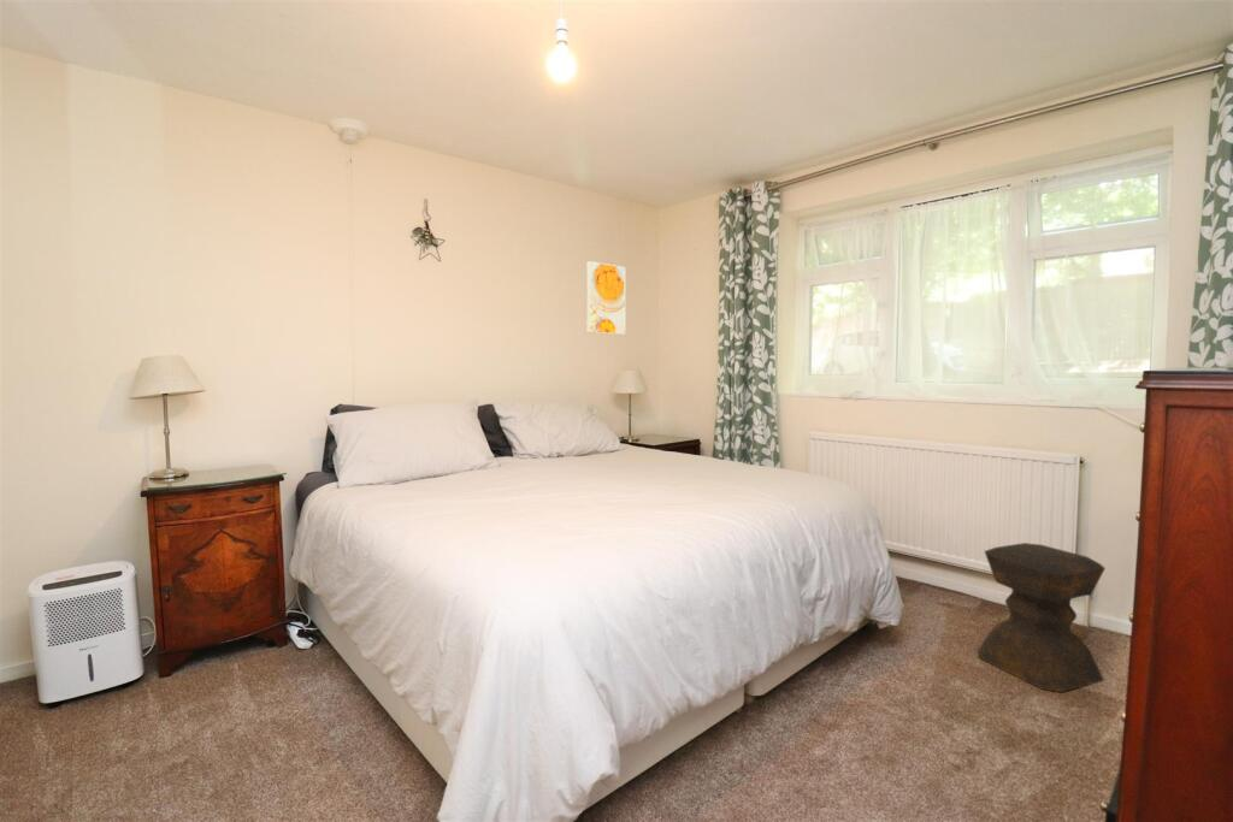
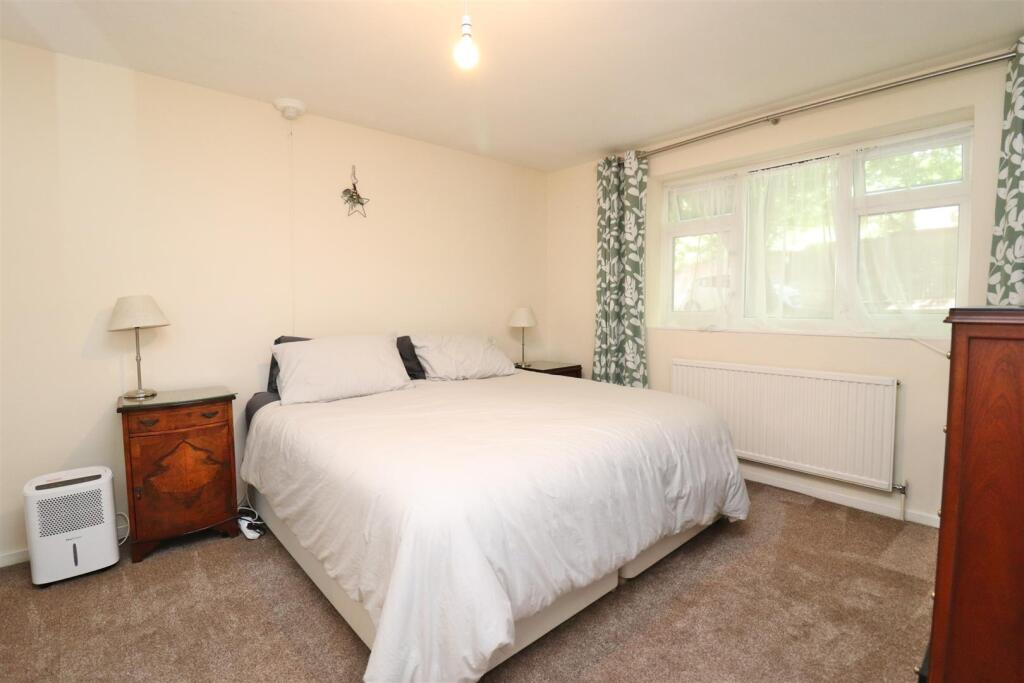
- stool [977,542,1107,693]
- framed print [585,260,626,336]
